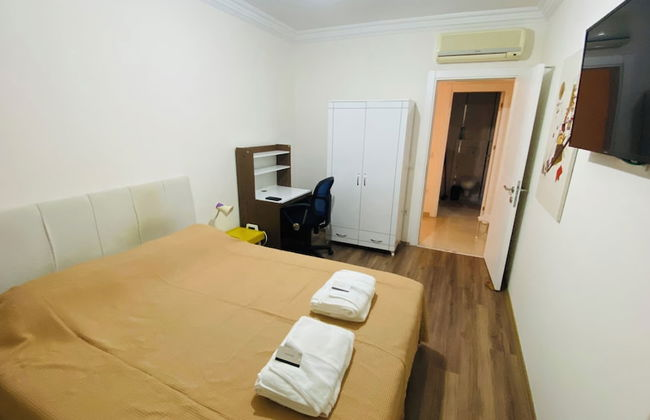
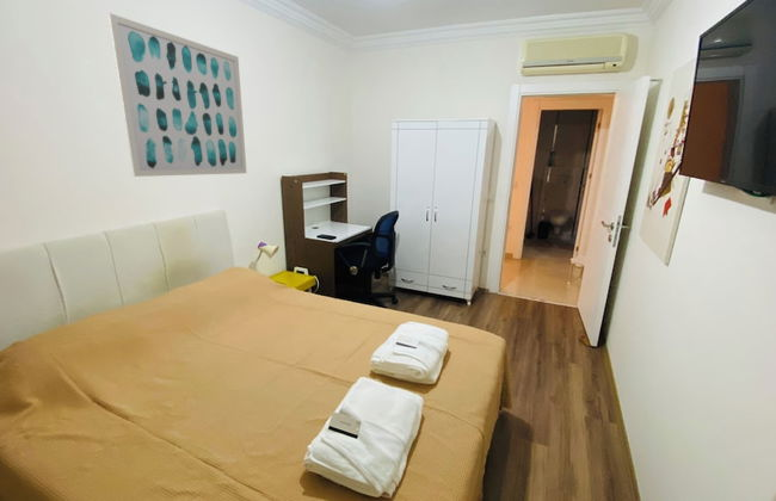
+ wall art [107,12,247,178]
